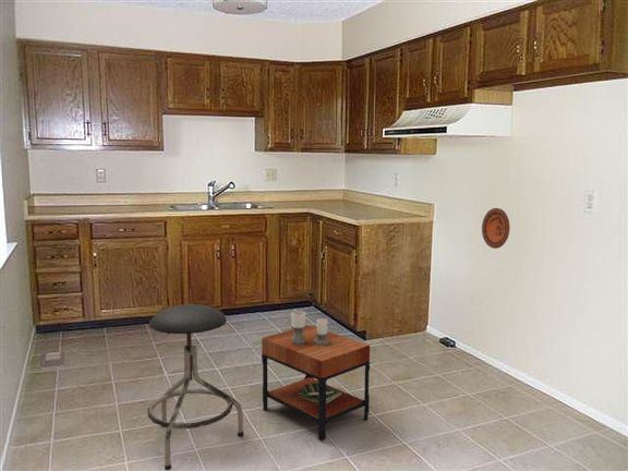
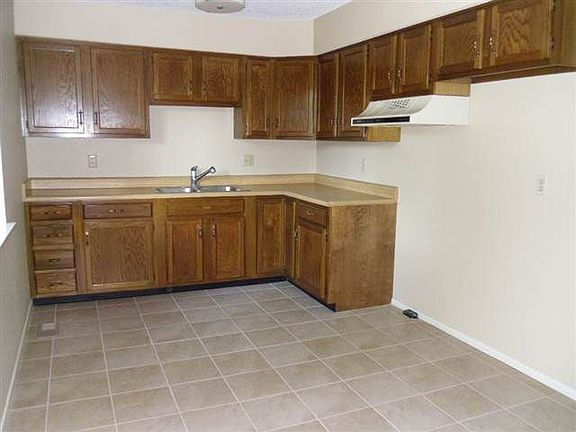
- decorative plate [481,207,511,250]
- stool [146,303,245,471]
- side table [261,310,371,442]
